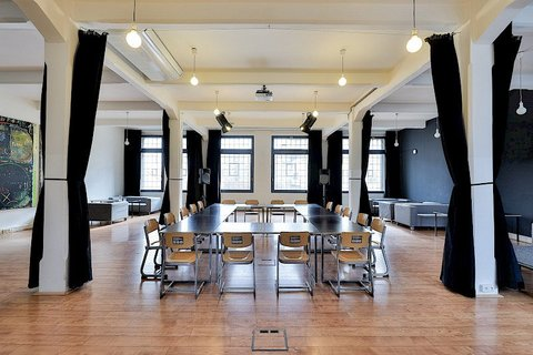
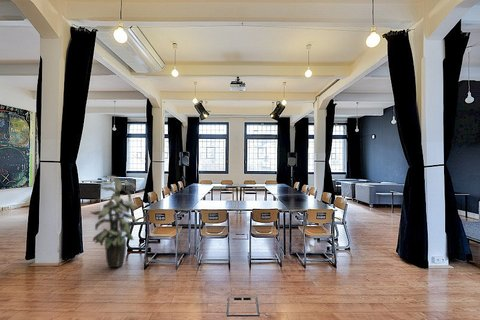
+ indoor plant [89,175,139,268]
